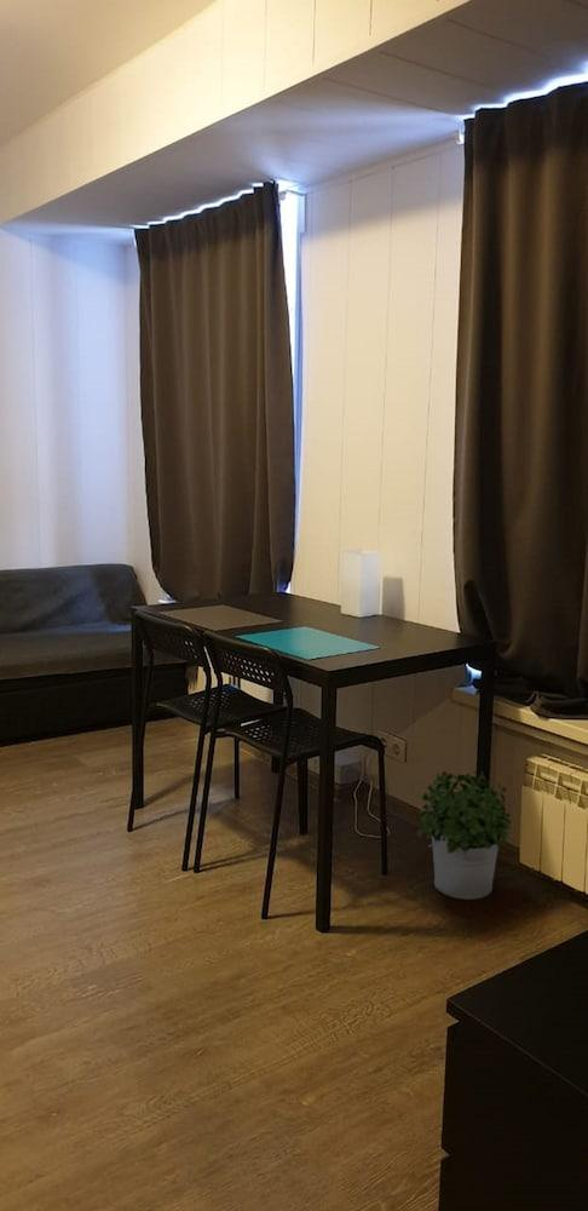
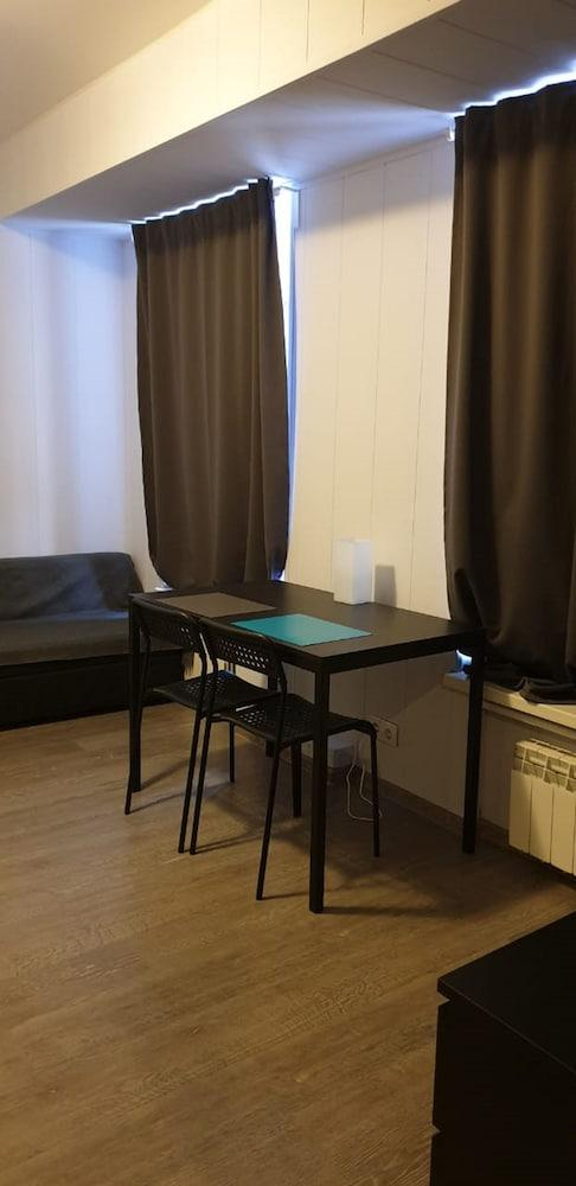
- potted plant [415,770,512,901]
